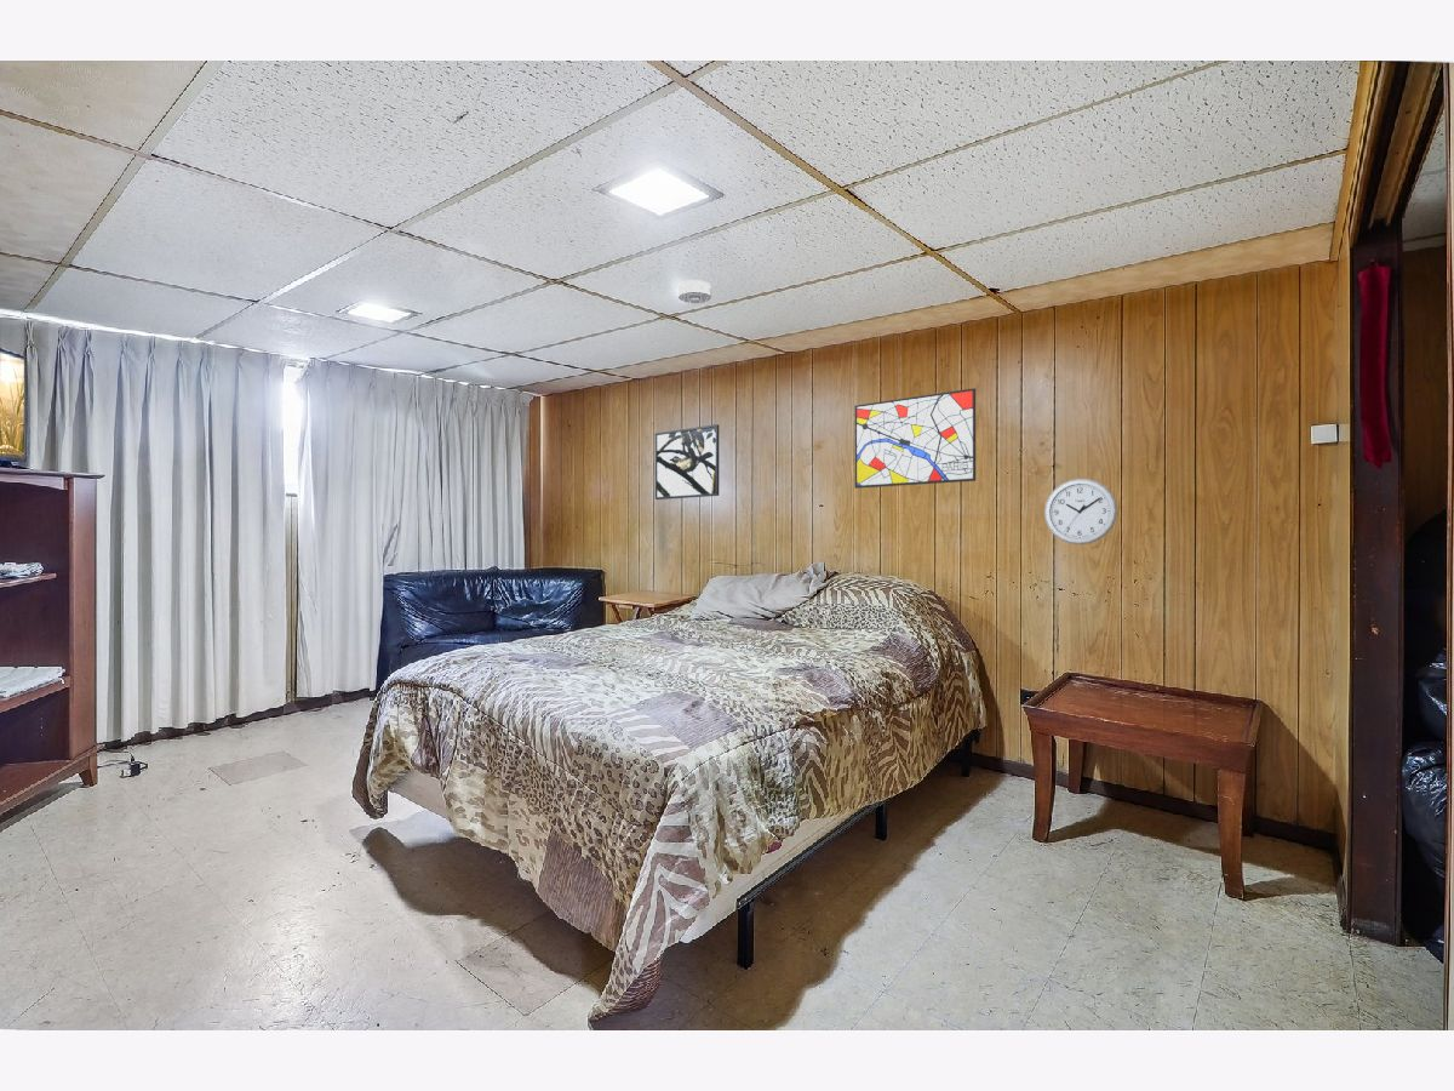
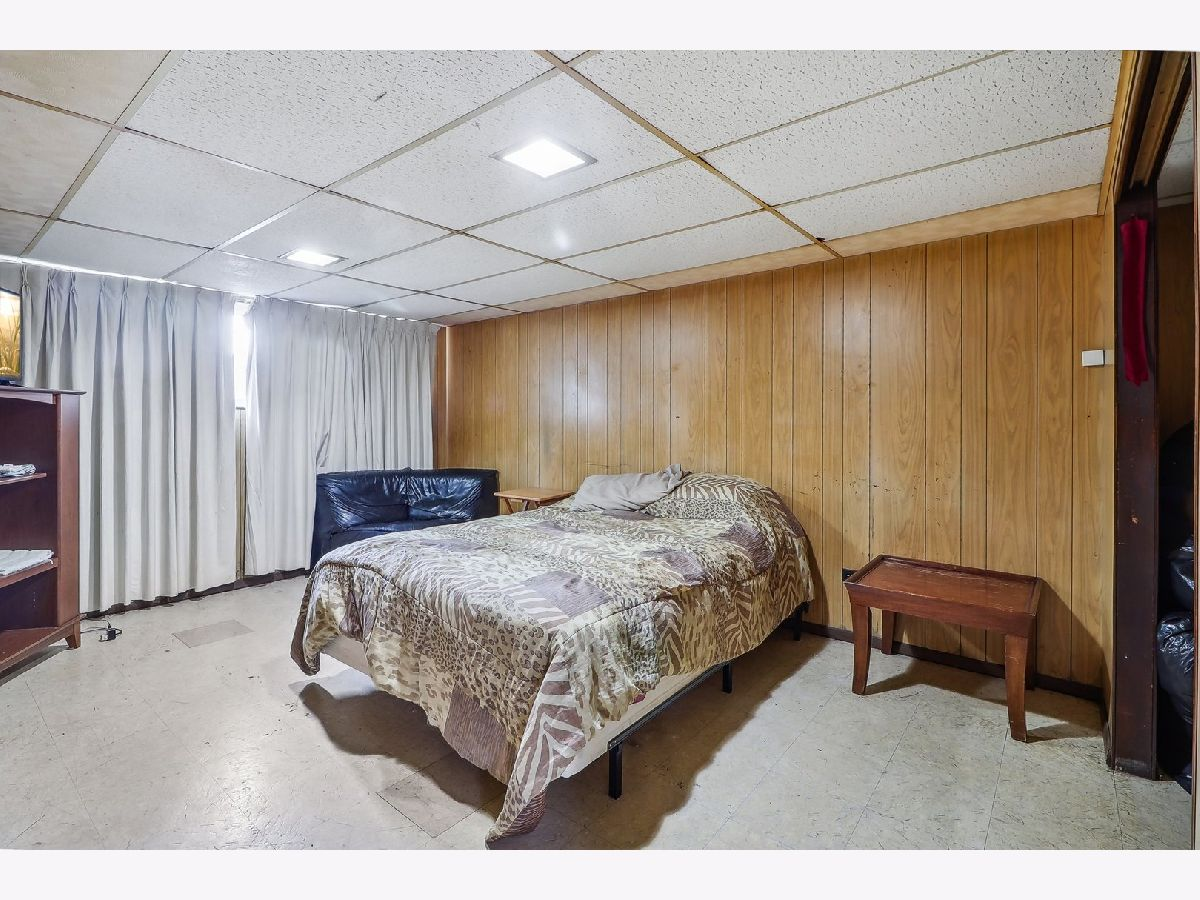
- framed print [654,423,720,501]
- smoke detector [677,279,712,304]
- wall art [853,387,977,490]
- wall clock [1043,478,1118,546]
